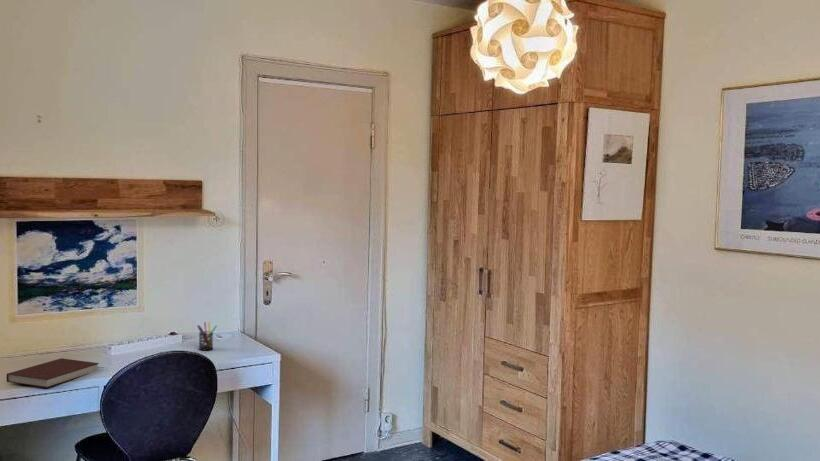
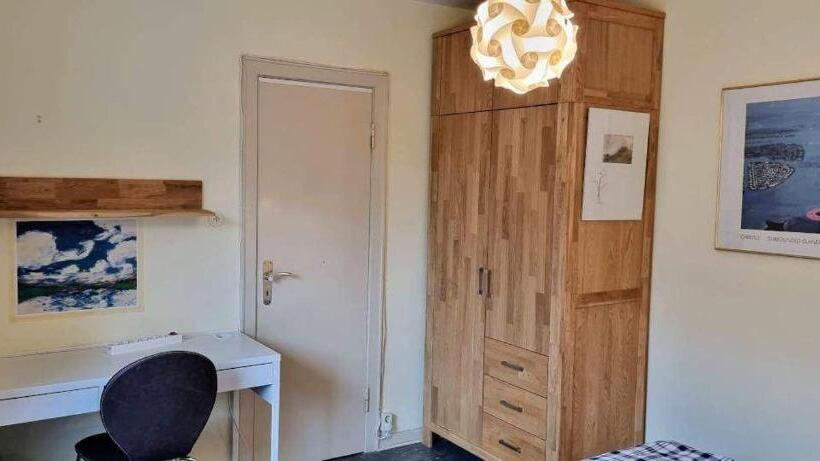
- pen holder [196,321,218,351]
- notebook [6,357,100,389]
